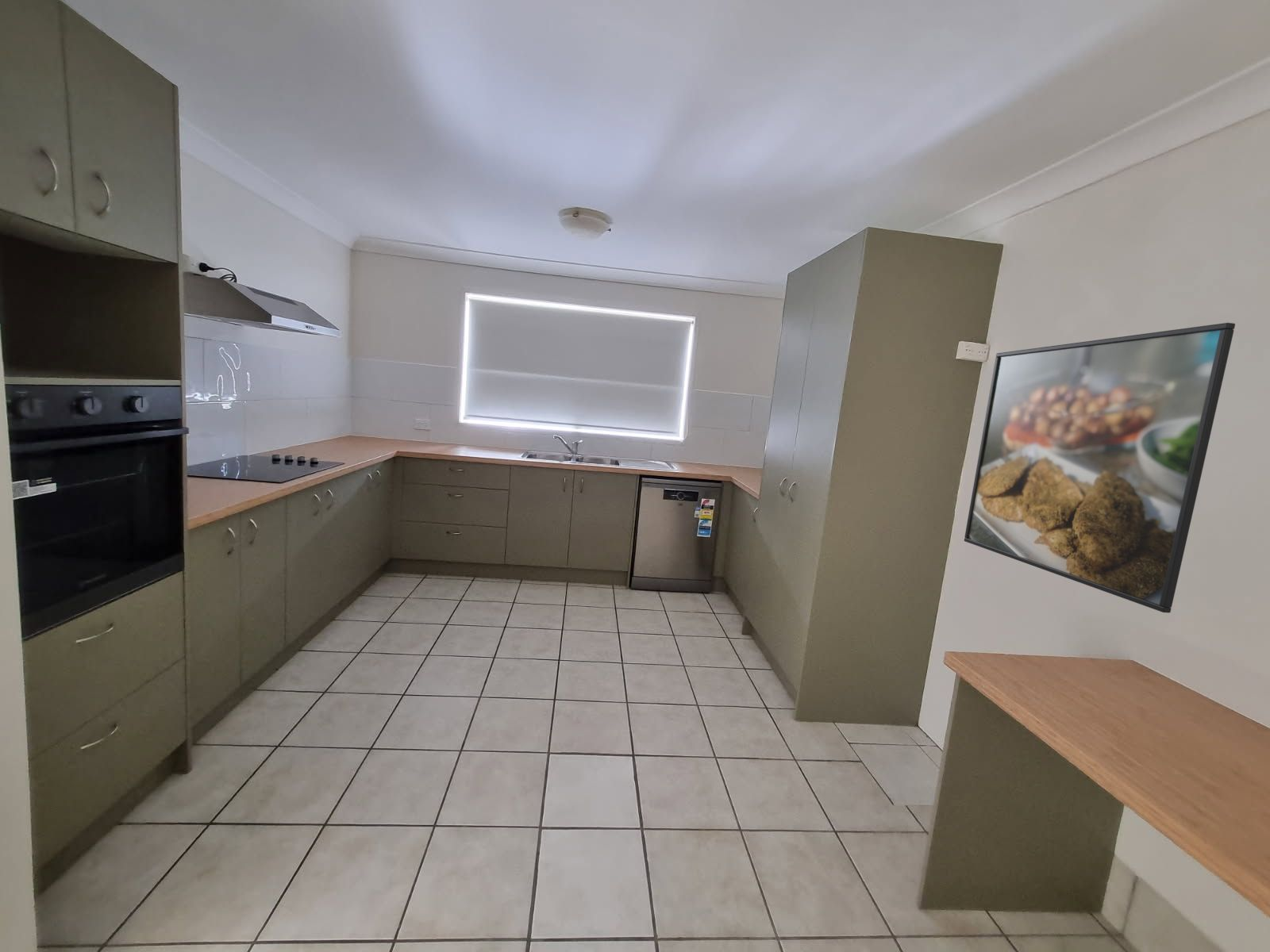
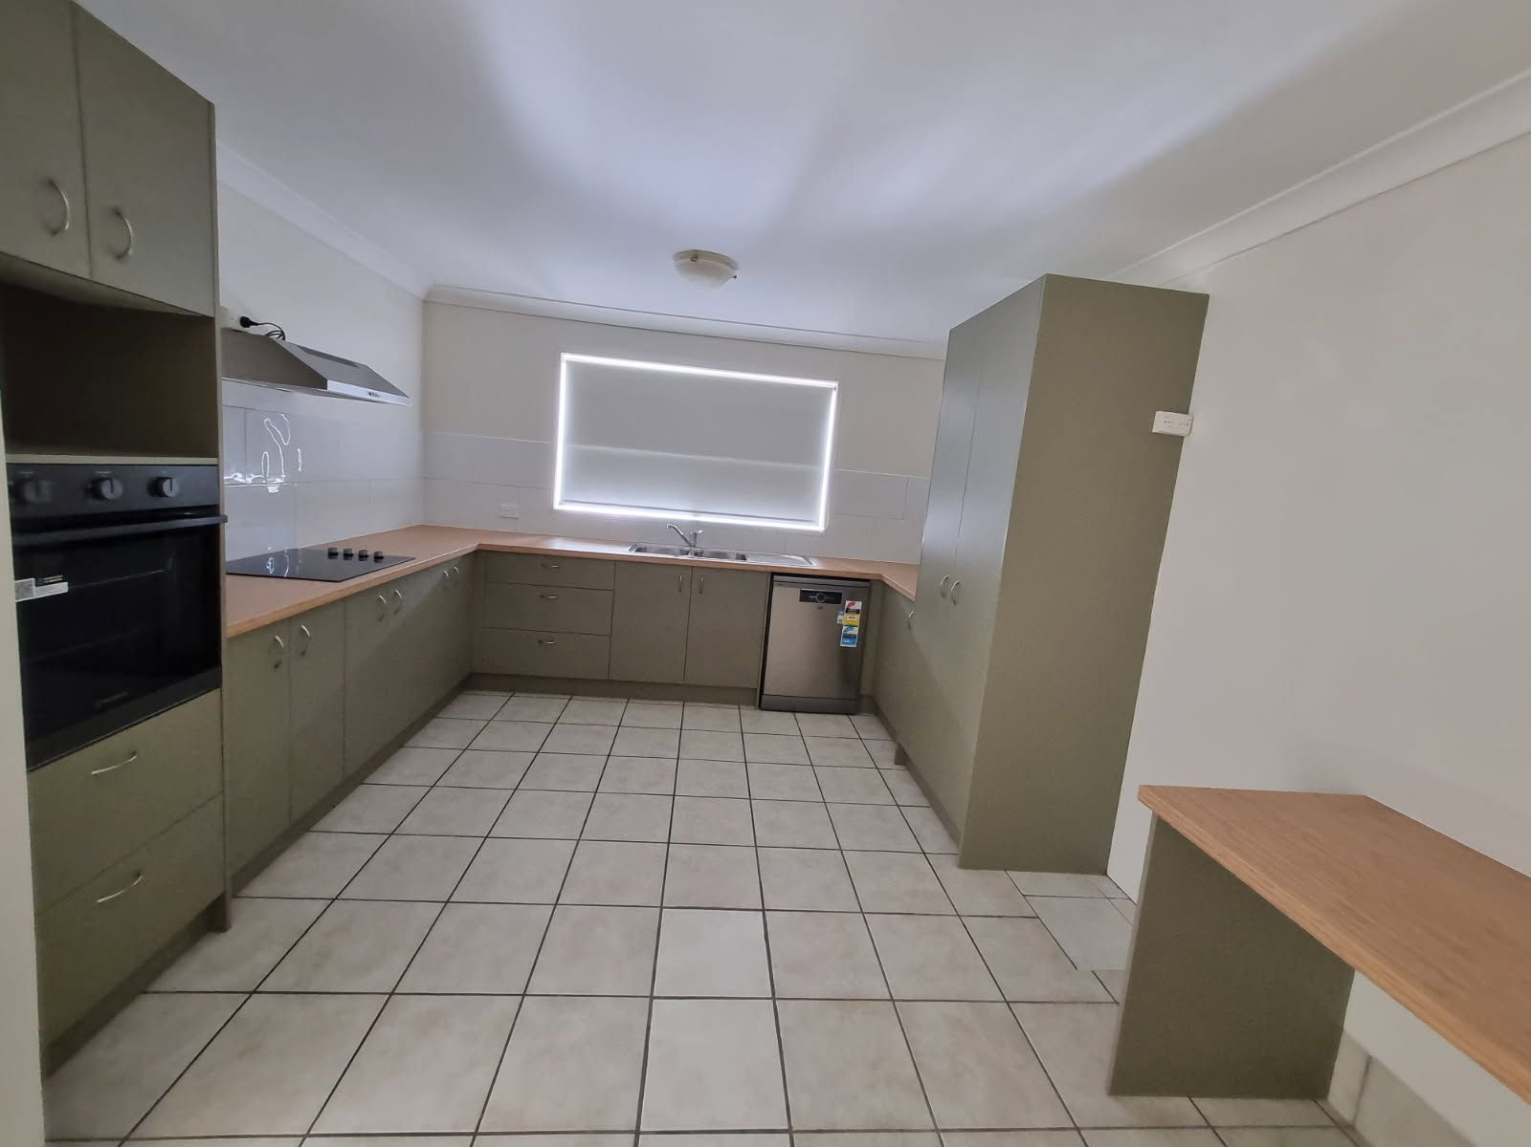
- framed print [964,322,1236,613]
